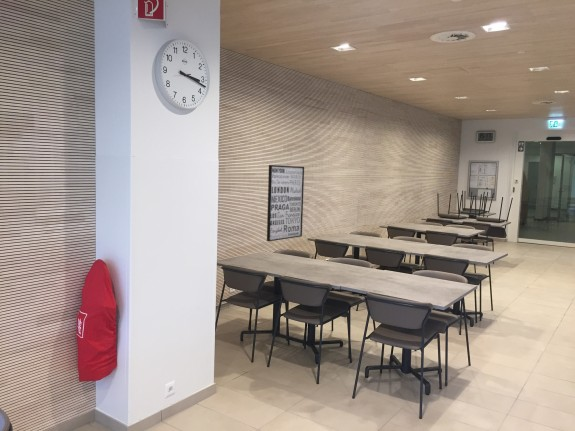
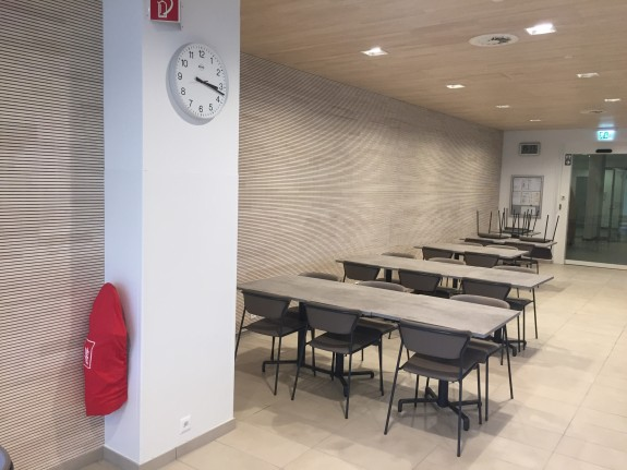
- wall art [266,164,305,242]
